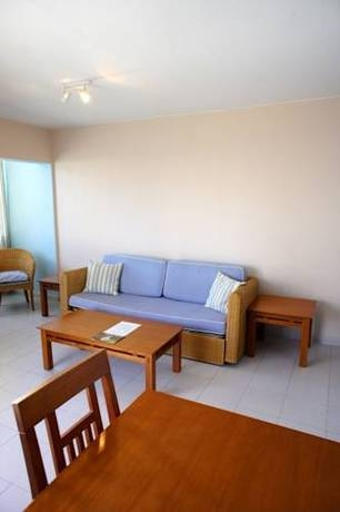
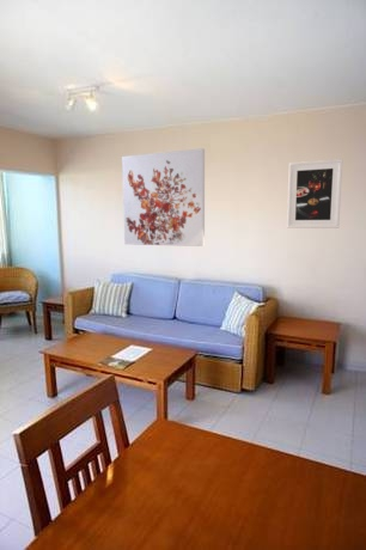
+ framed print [286,158,343,230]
+ wall art [121,147,206,248]
